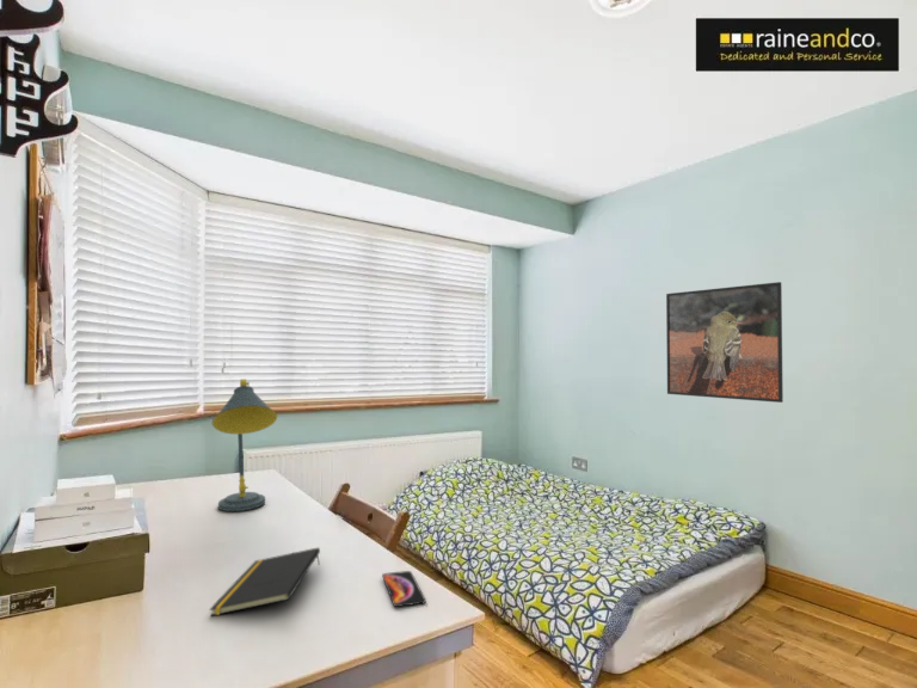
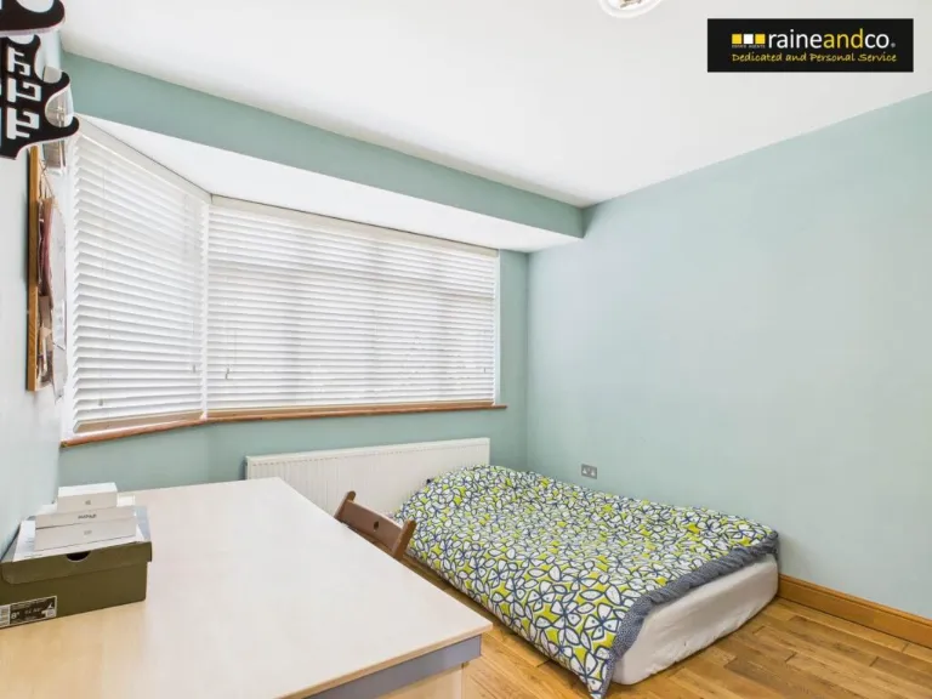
- notepad [208,546,321,618]
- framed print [665,281,784,404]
- desk lamp [211,377,278,512]
- smartphone [381,570,427,608]
